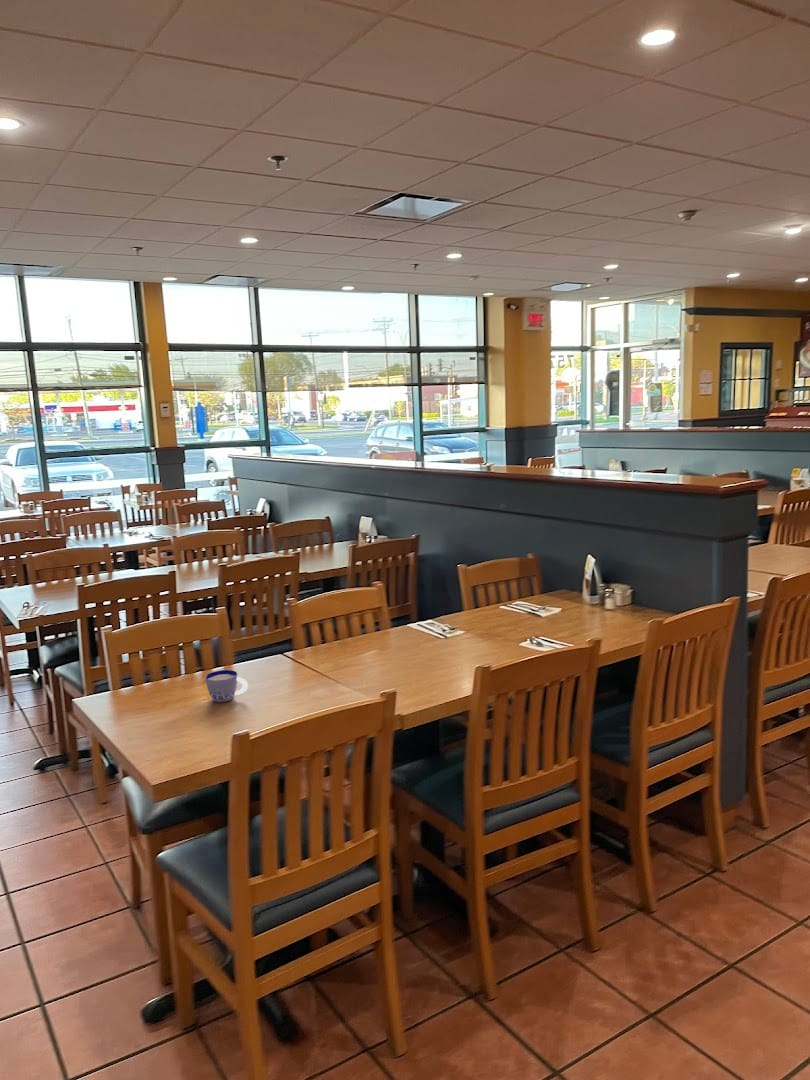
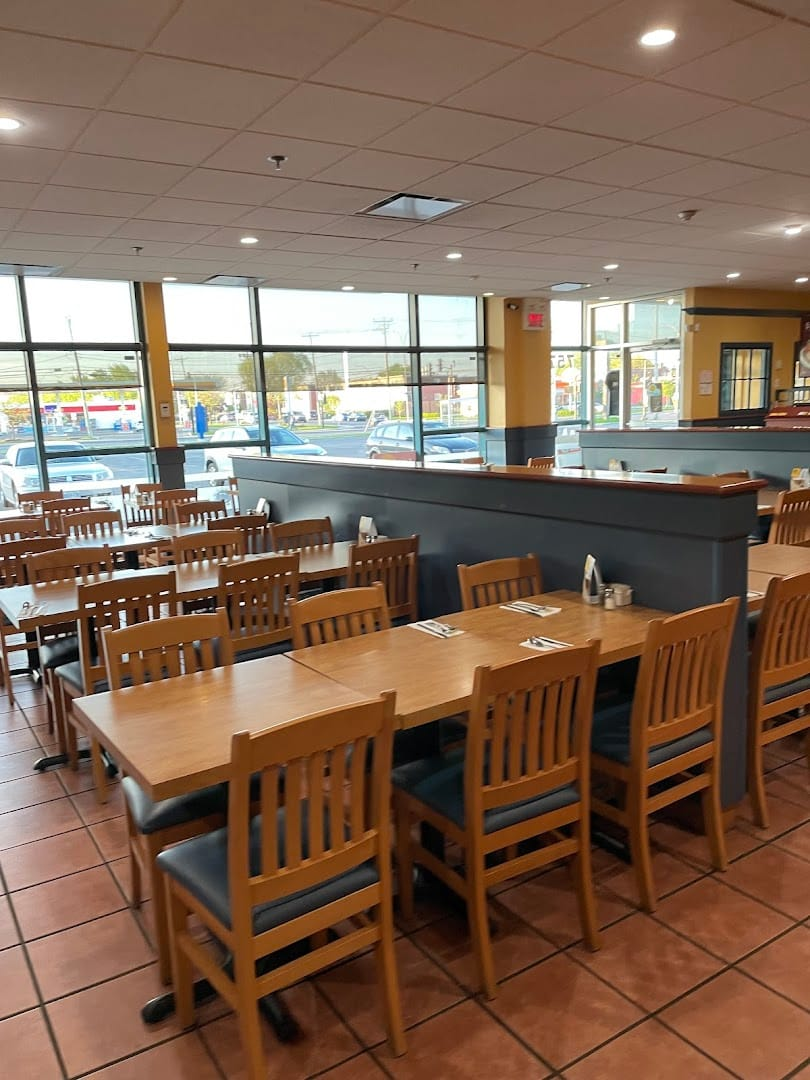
- cup [204,669,249,703]
